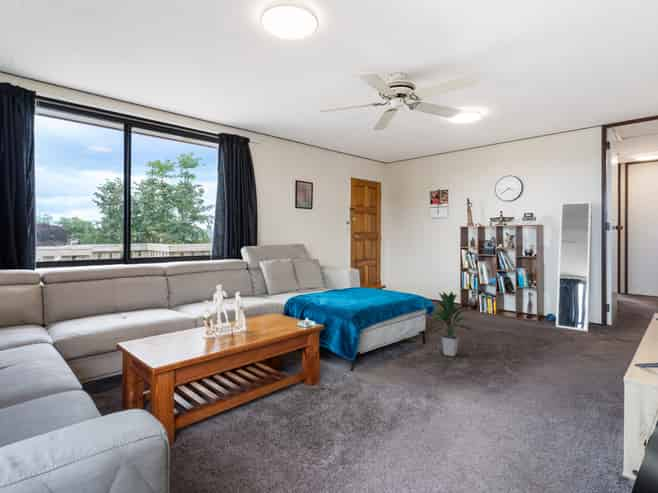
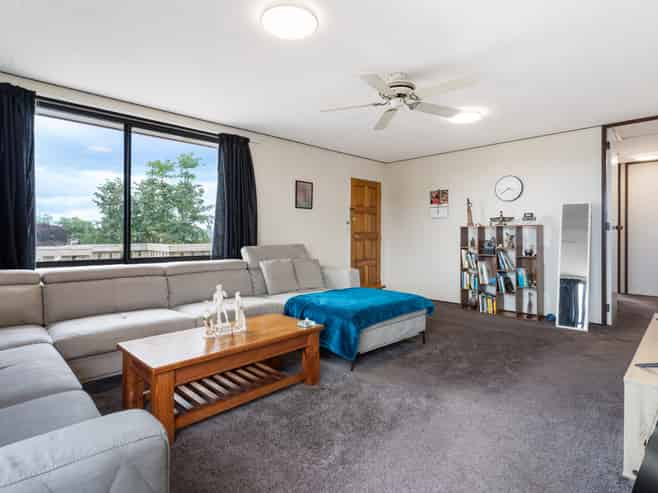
- indoor plant [424,290,476,357]
